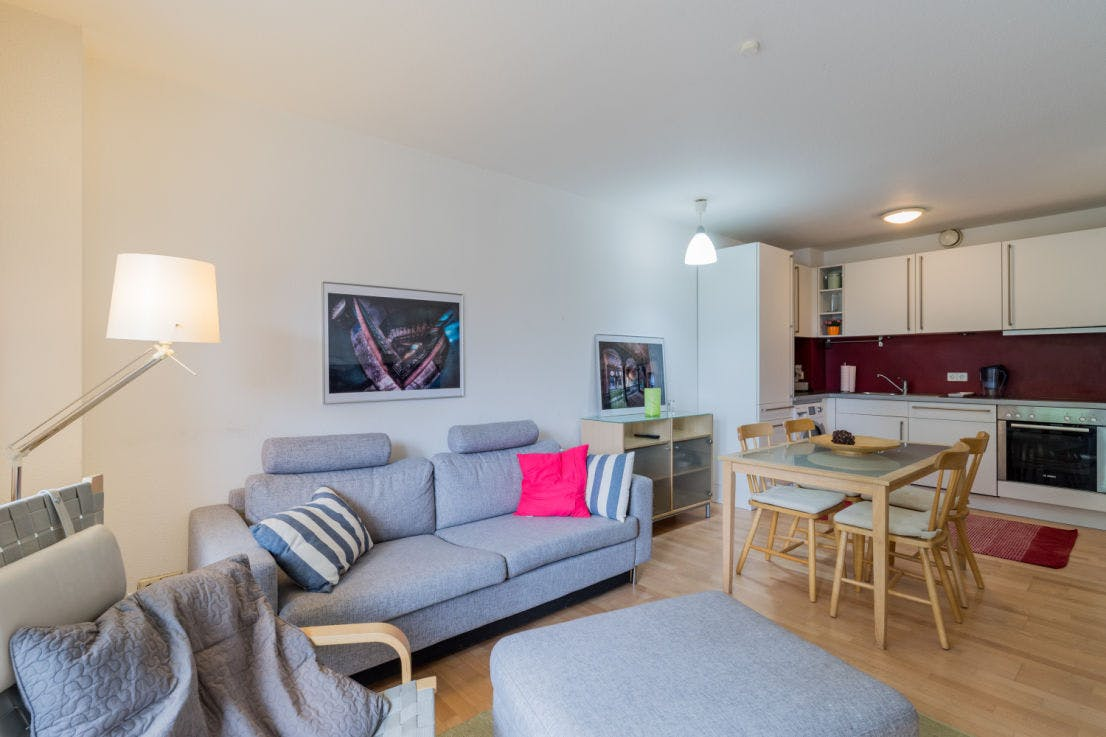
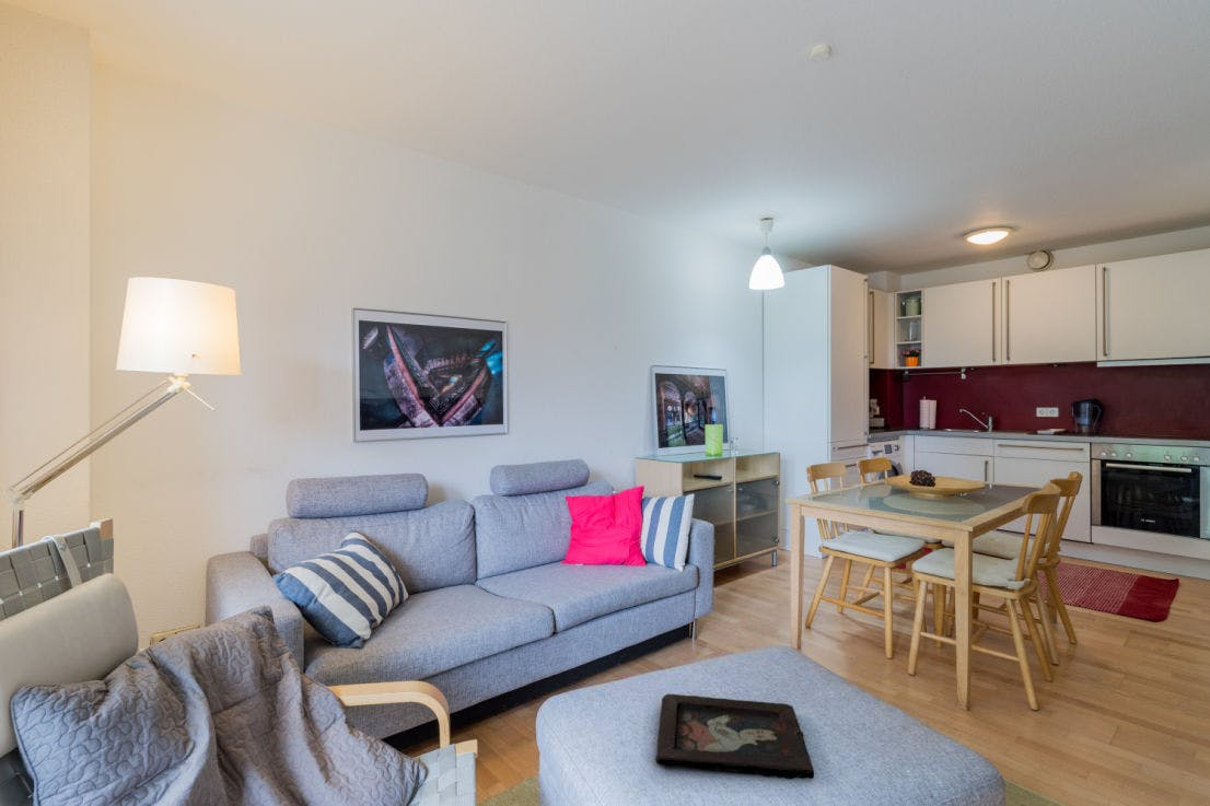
+ decorative tray [654,693,815,780]
